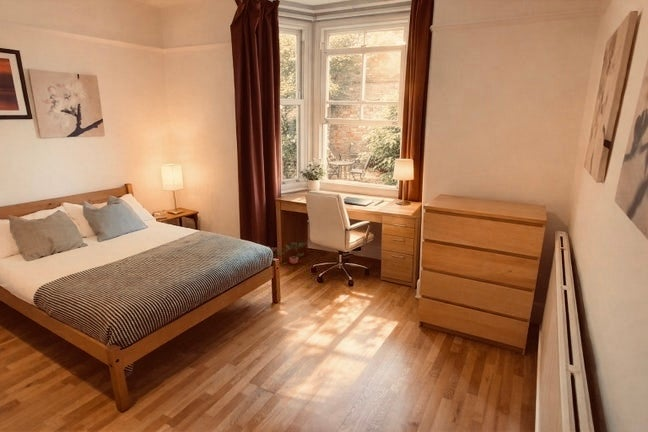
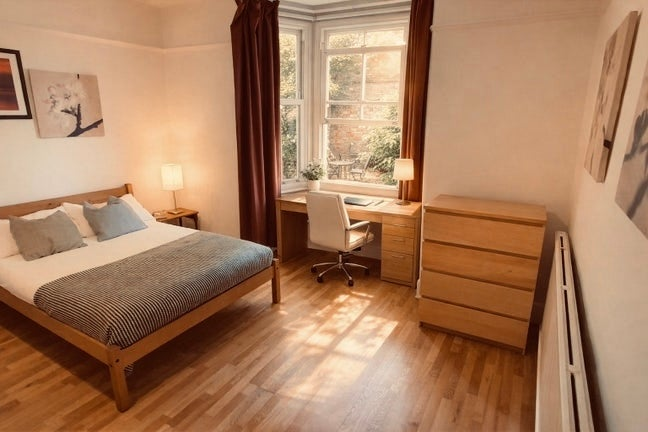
- potted plant [274,241,306,265]
